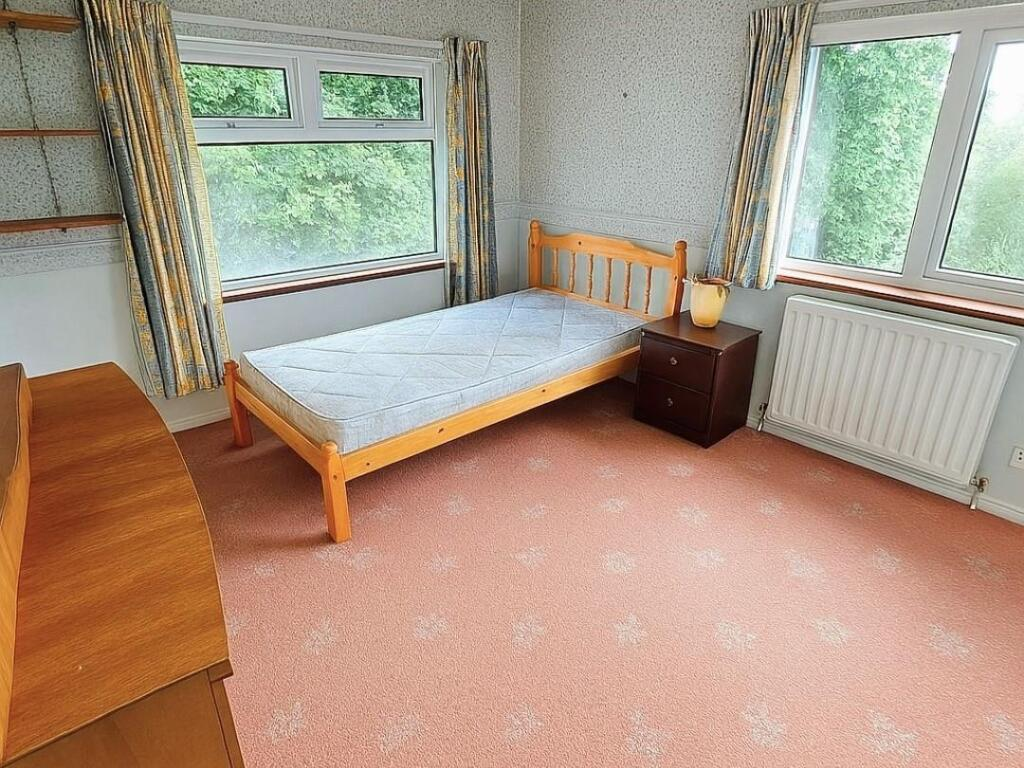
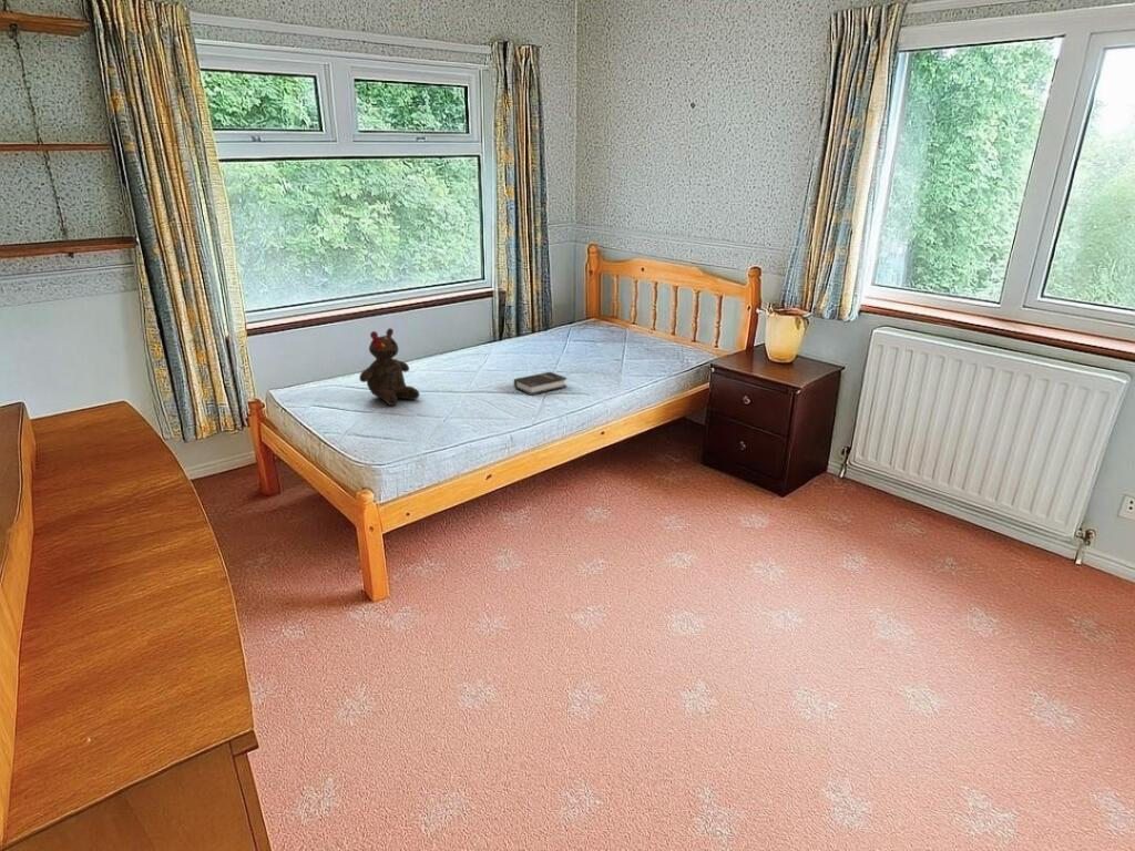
+ teddy bear [358,327,420,407]
+ hardback book [513,371,568,397]
